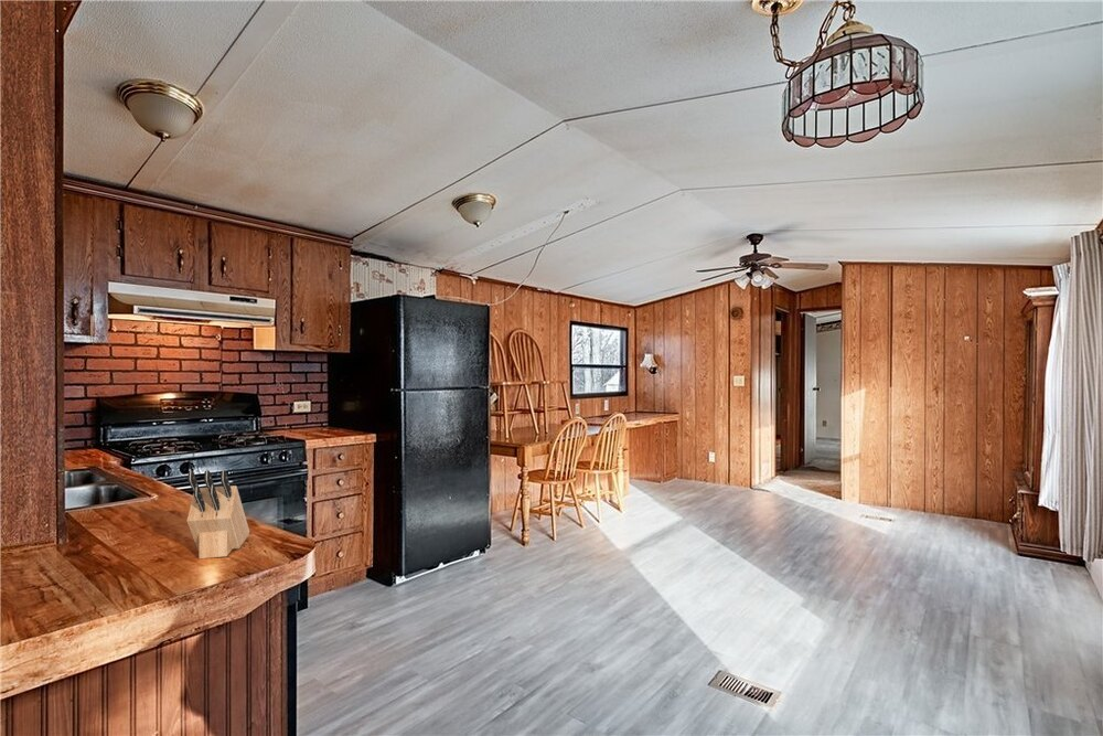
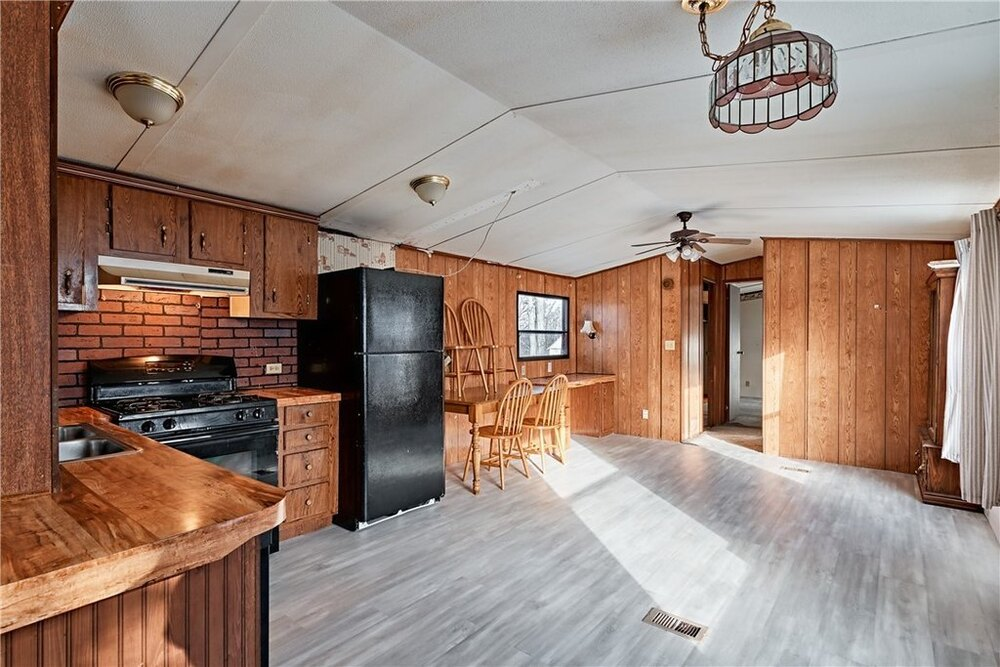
- knife block [186,469,250,559]
